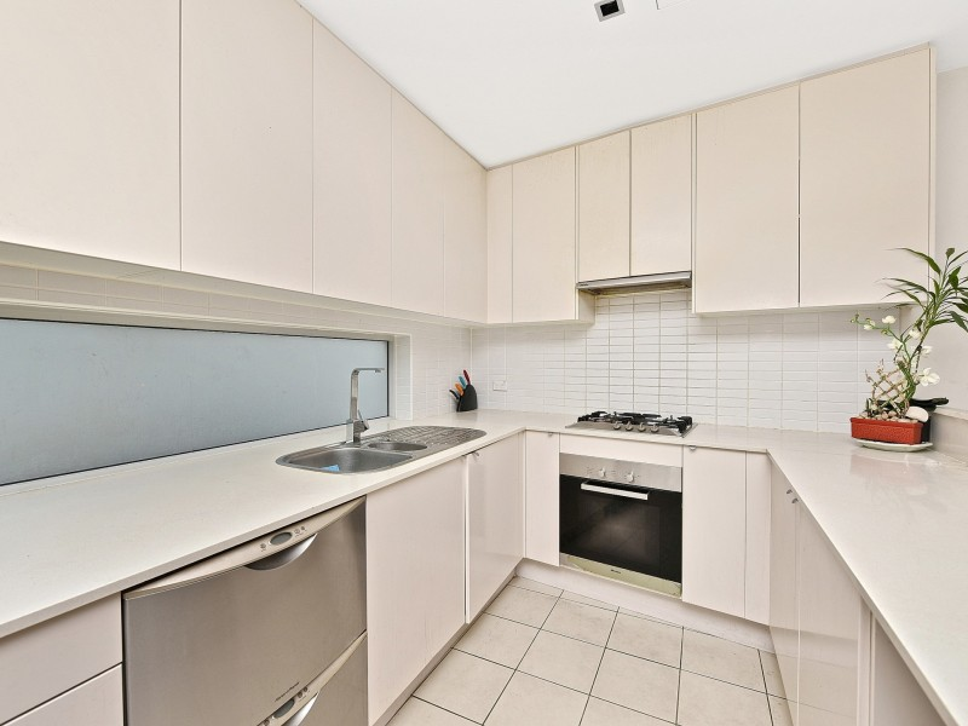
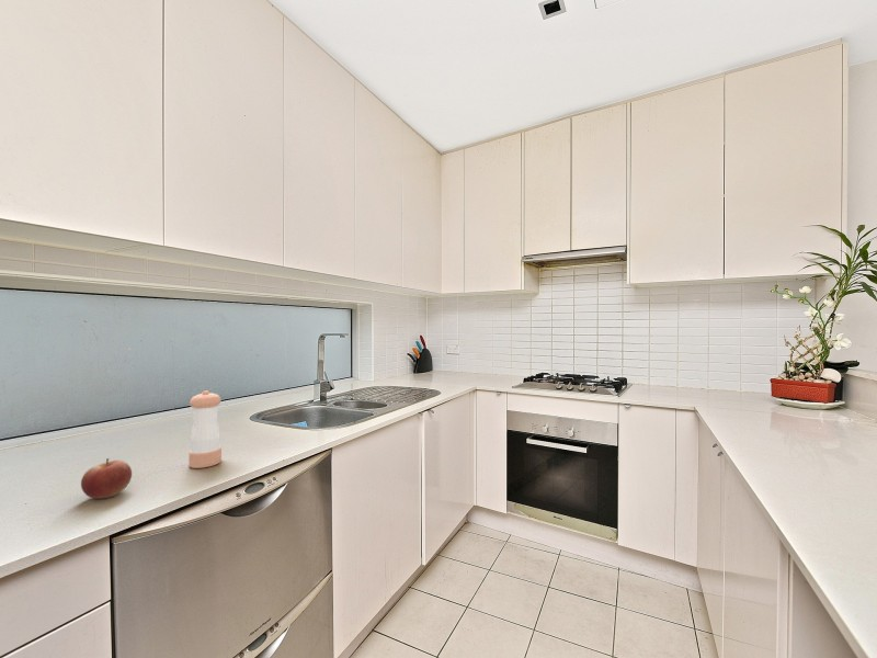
+ pepper shaker [187,389,223,469]
+ apple [80,457,133,500]
